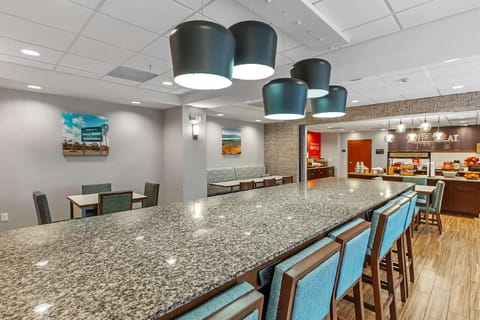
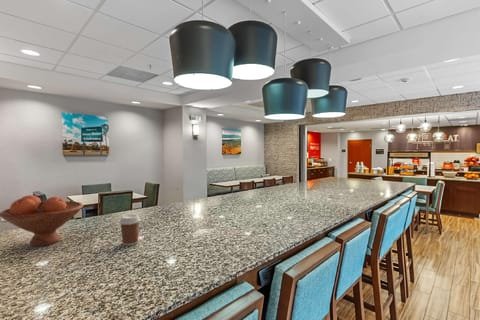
+ coffee cup [118,214,142,246]
+ fruit bowl [0,194,84,247]
